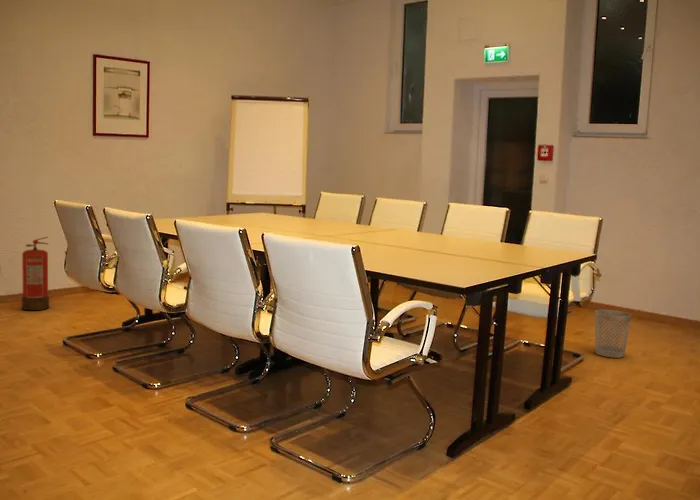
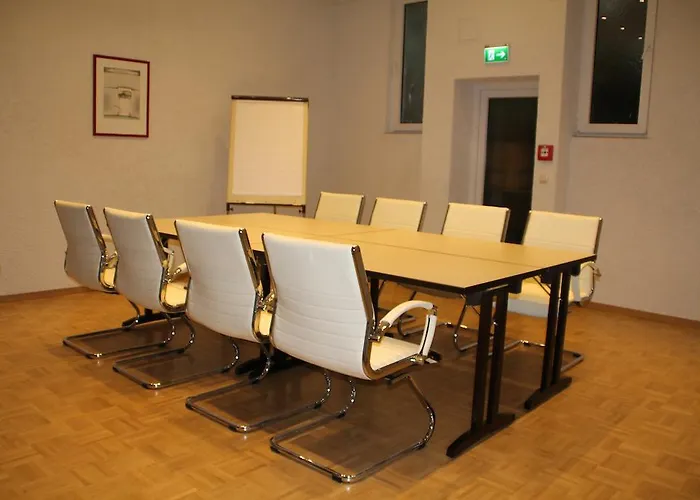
- fire extinguisher [21,236,50,311]
- wastebasket [594,309,632,359]
